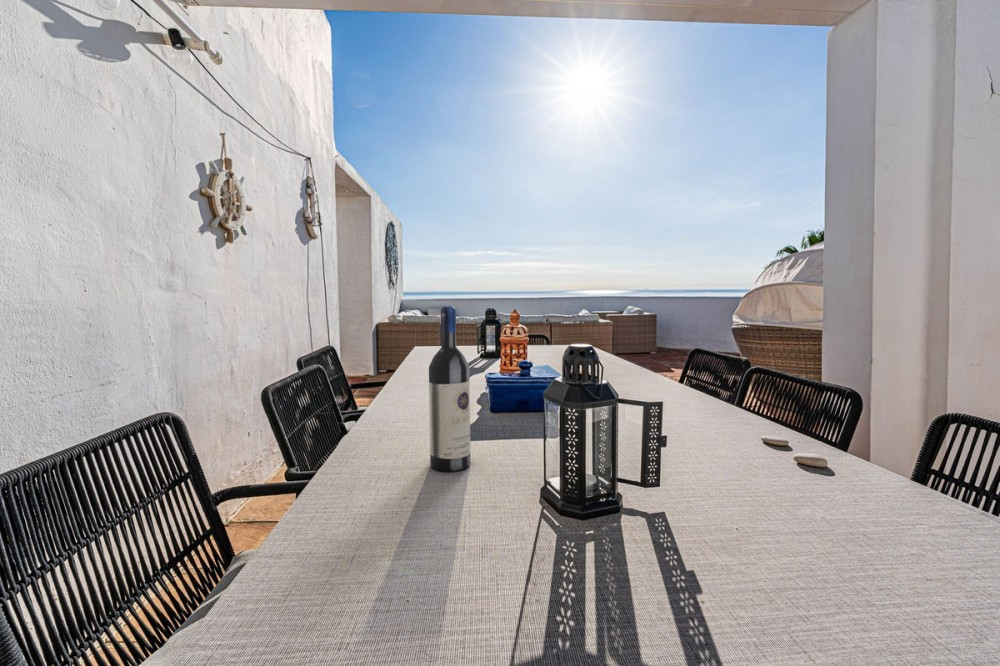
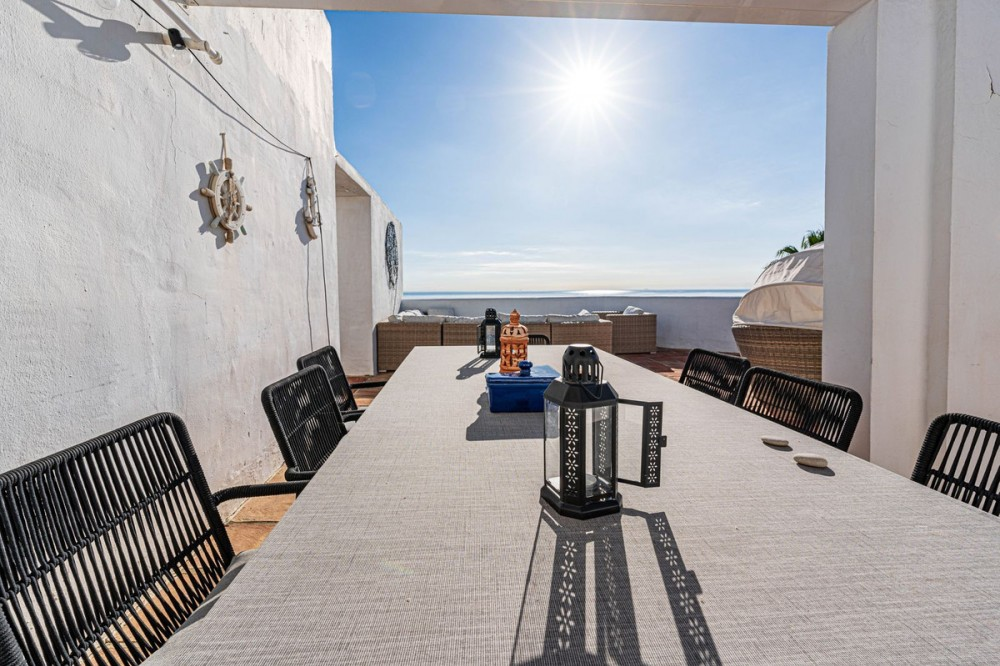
- wine bottle [428,306,471,472]
